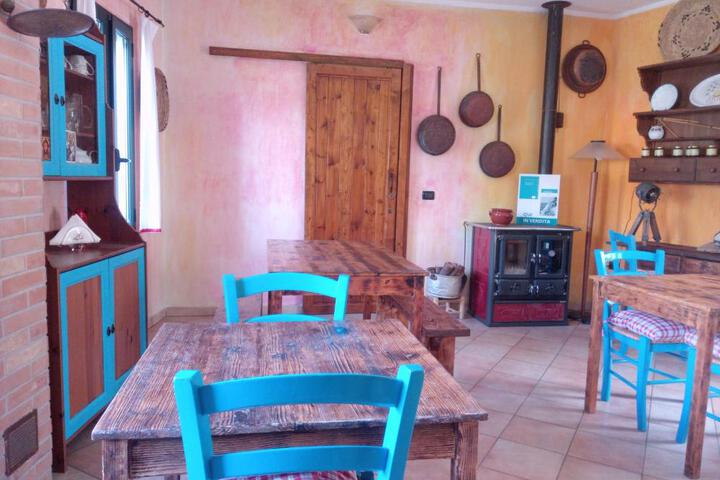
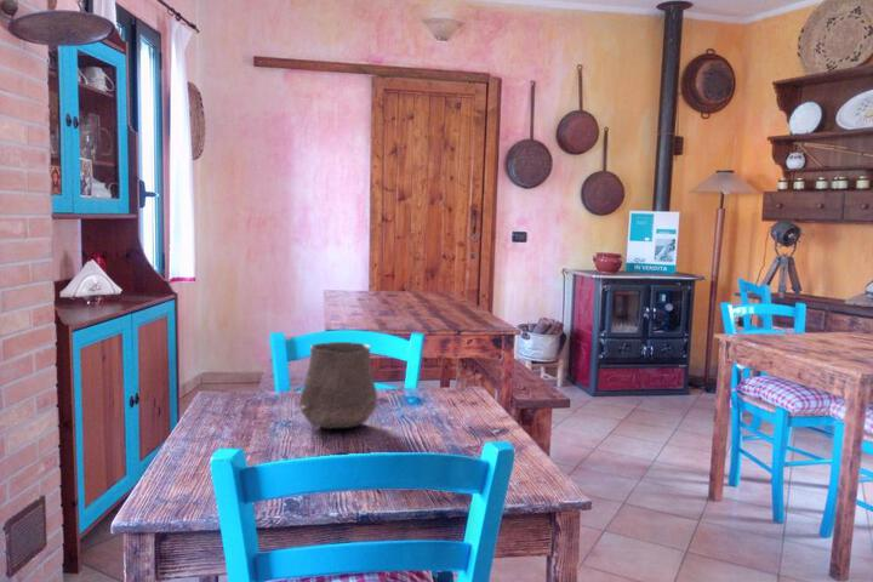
+ ceramic cup [298,341,378,430]
